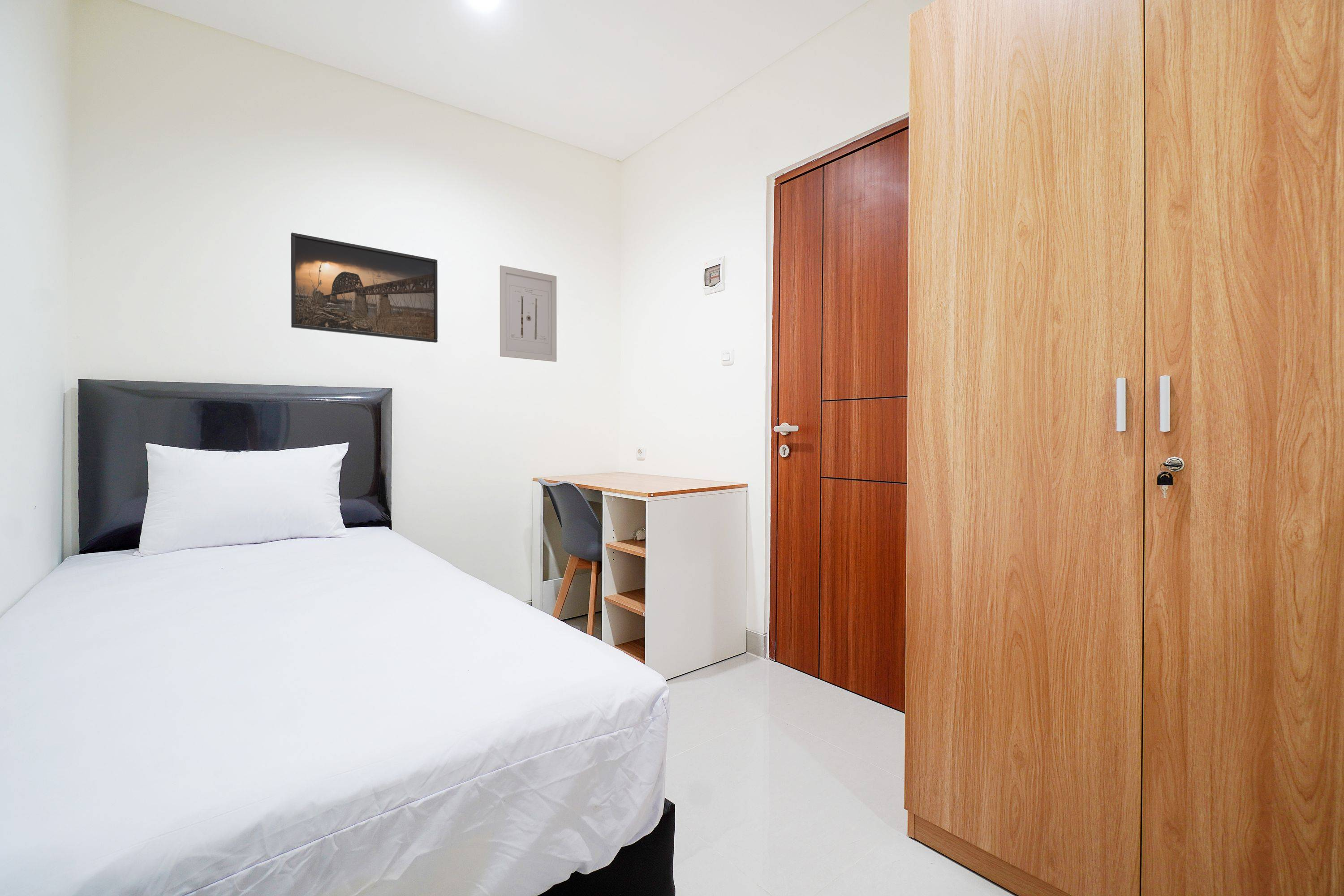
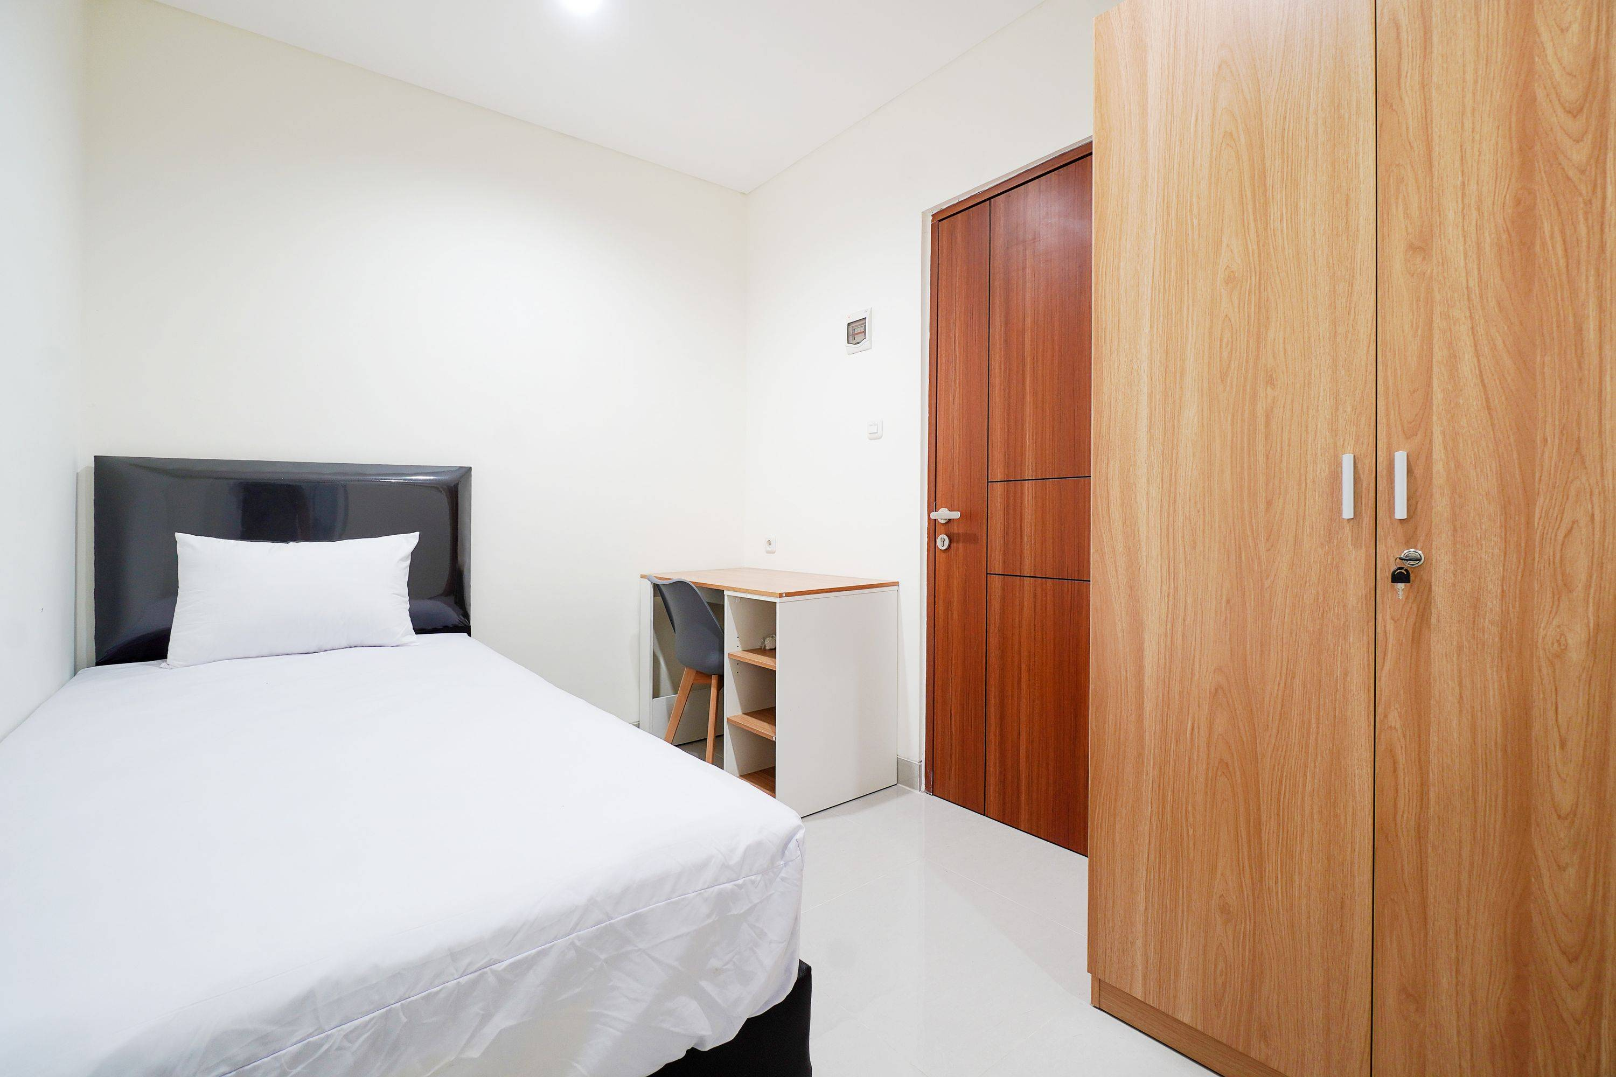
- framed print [290,232,438,343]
- wall art [500,265,557,362]
